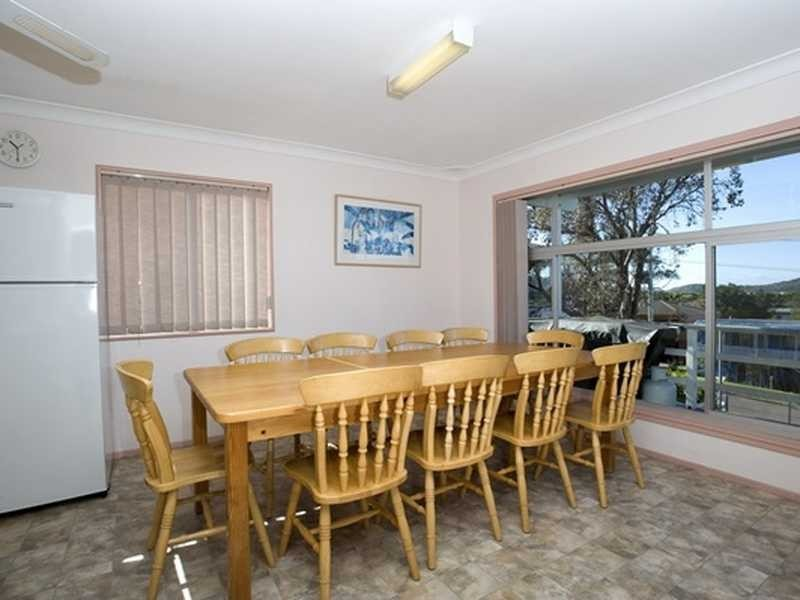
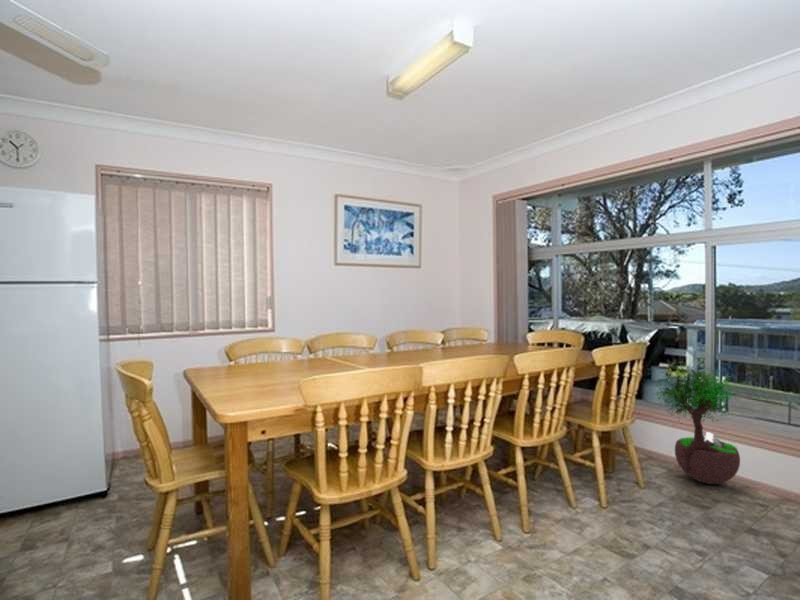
+ potted tree [651,356,742,485]
